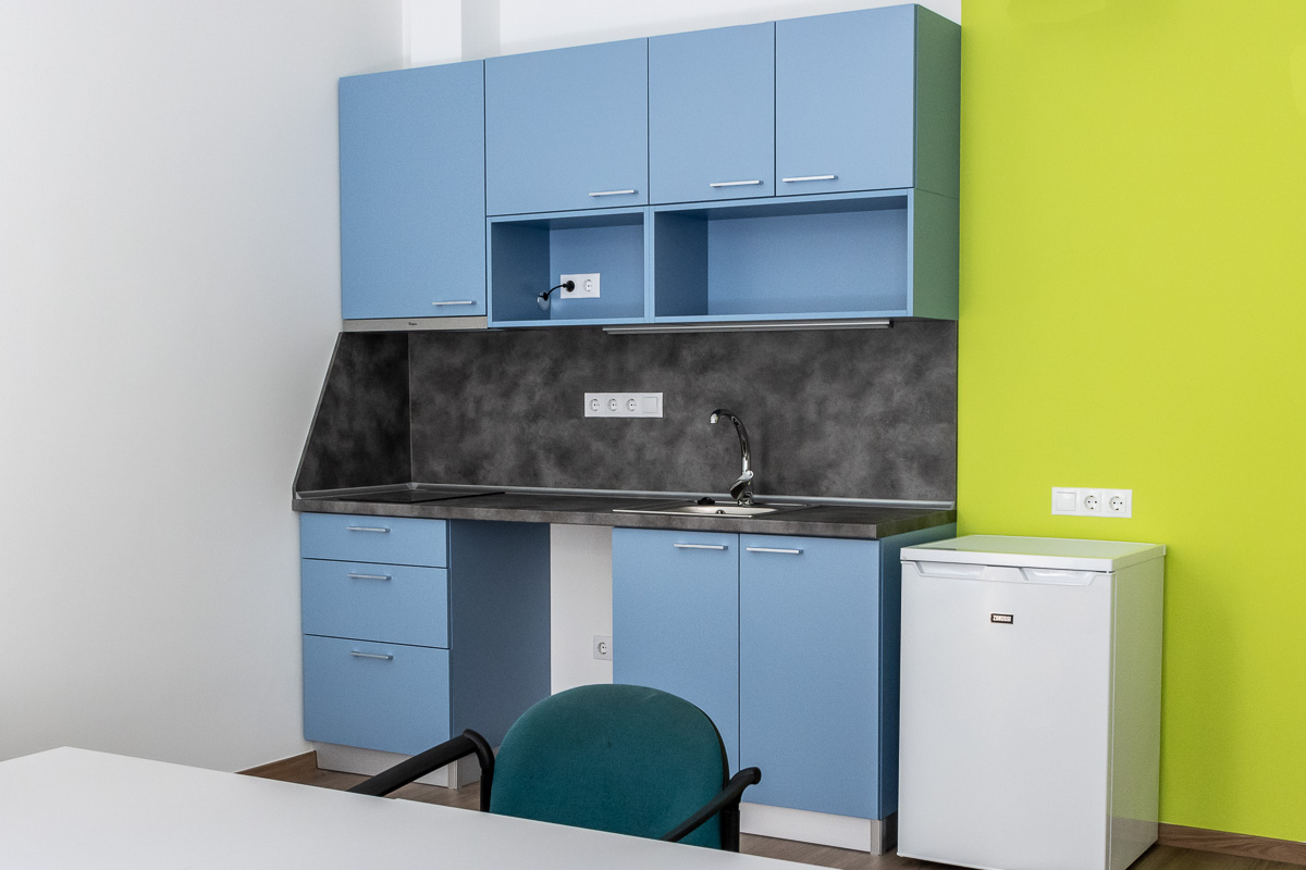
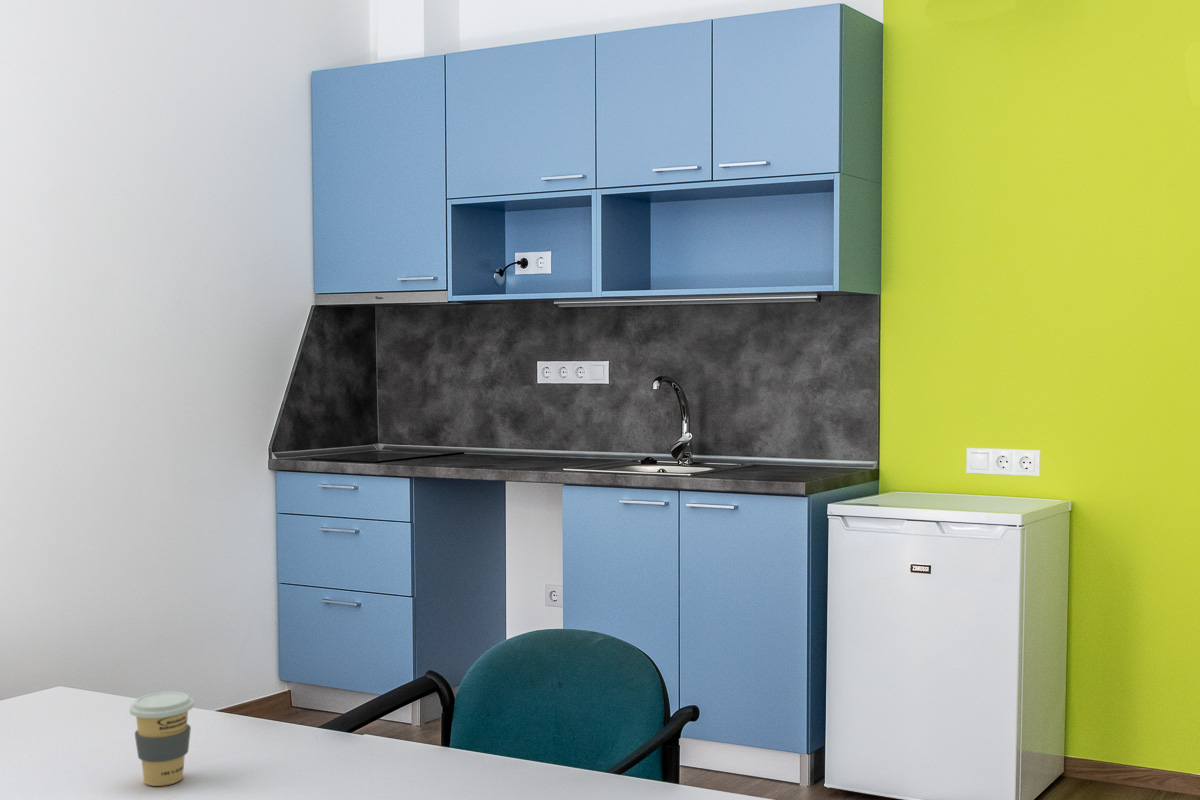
+ coffee cup [128,691,195,787]
